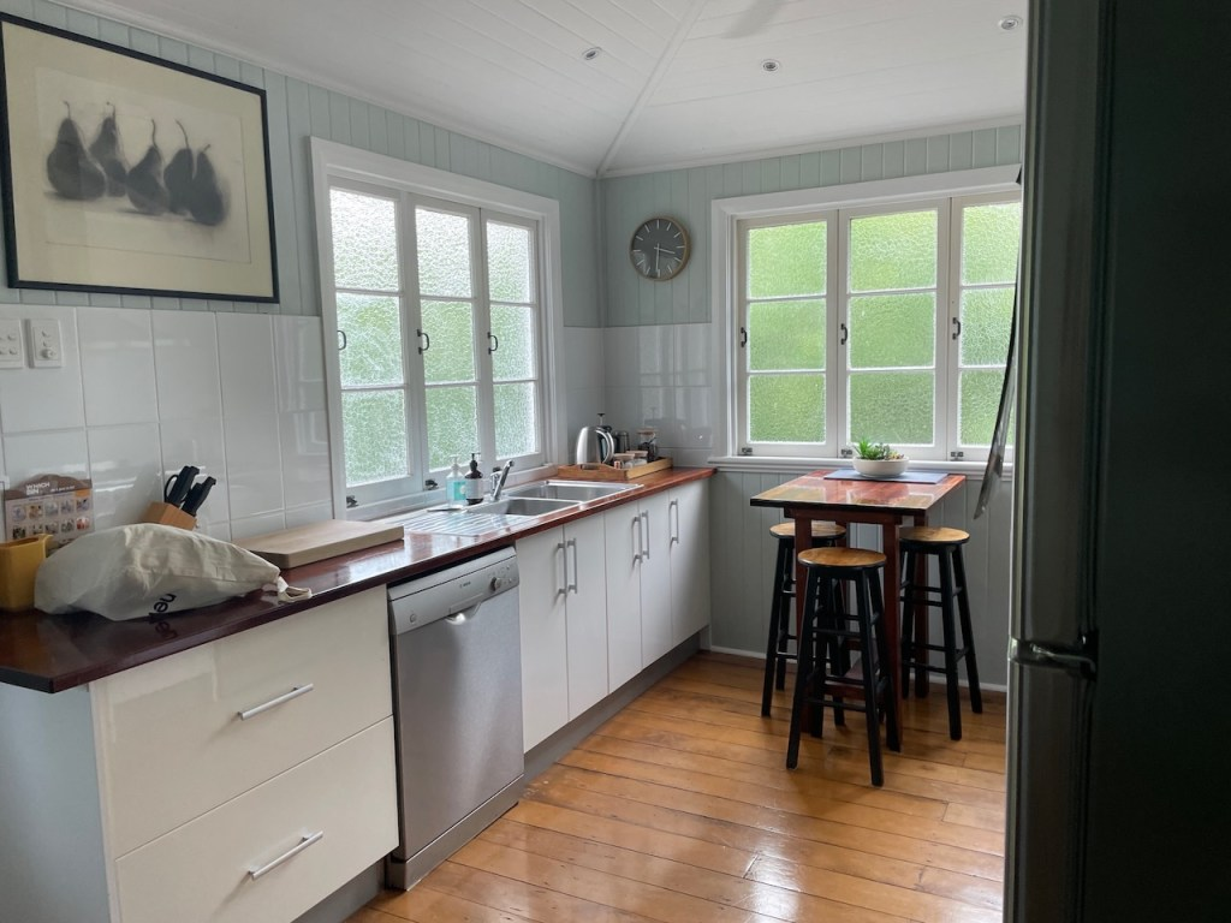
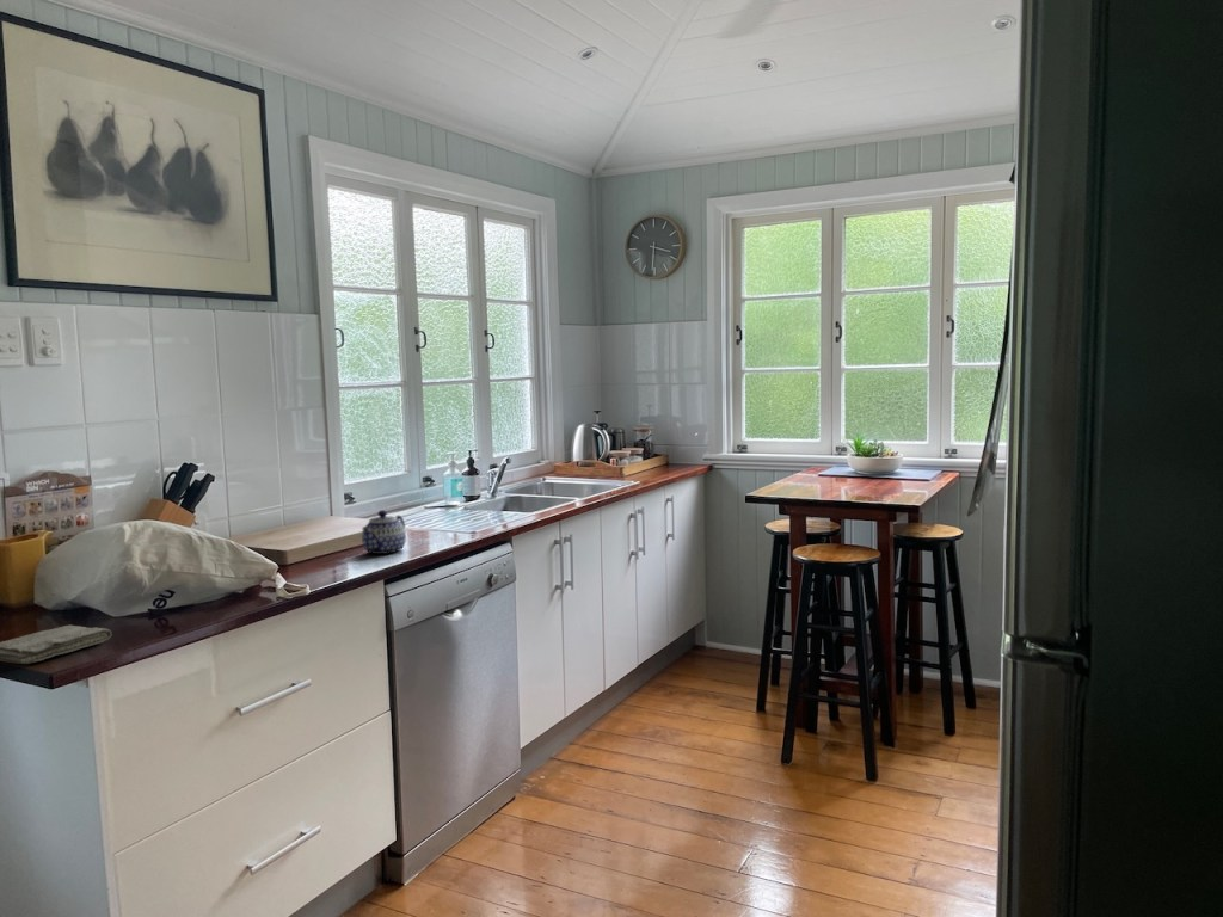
+ teapot [361,509,407,555]
+ washcloth [0,624,113,665]
